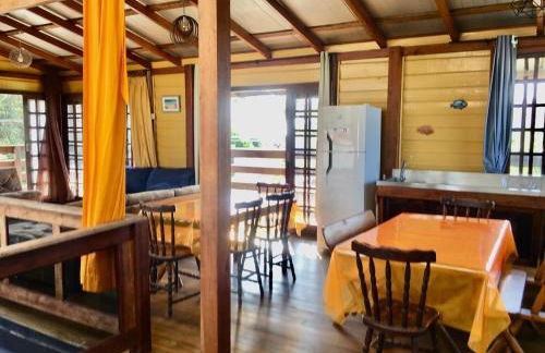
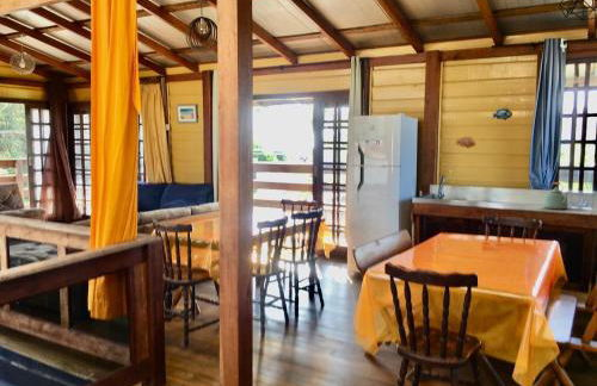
+ kettle [542,181,570,211]
